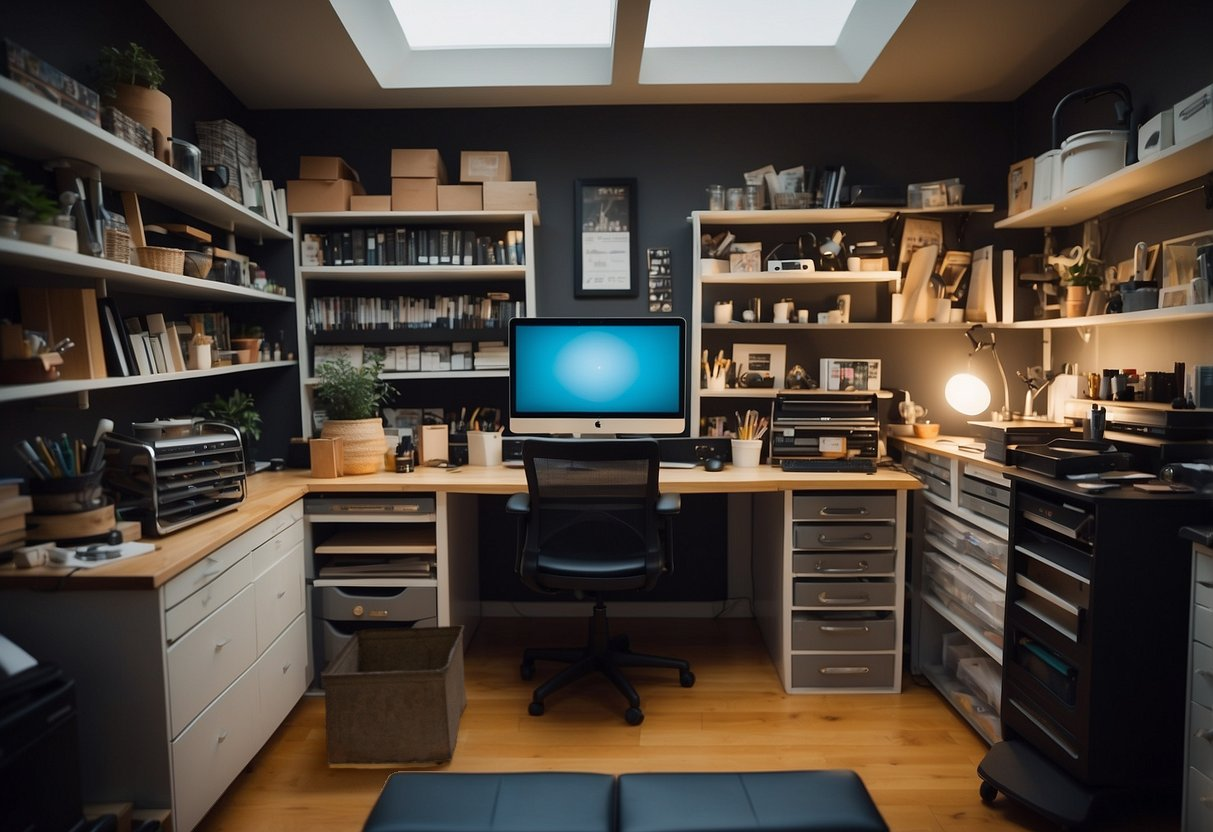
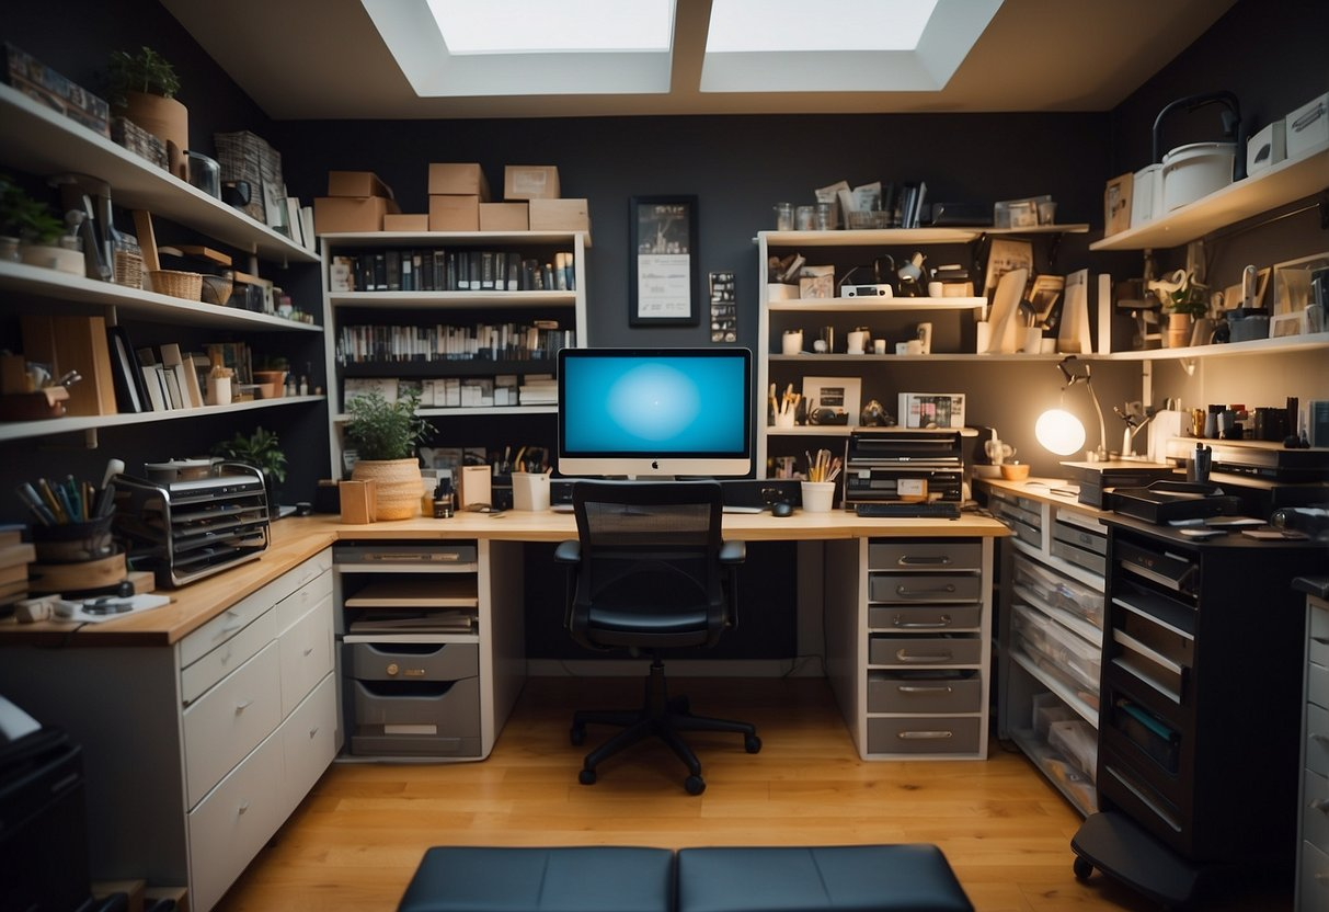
- storage bin [320,624,468,765]
